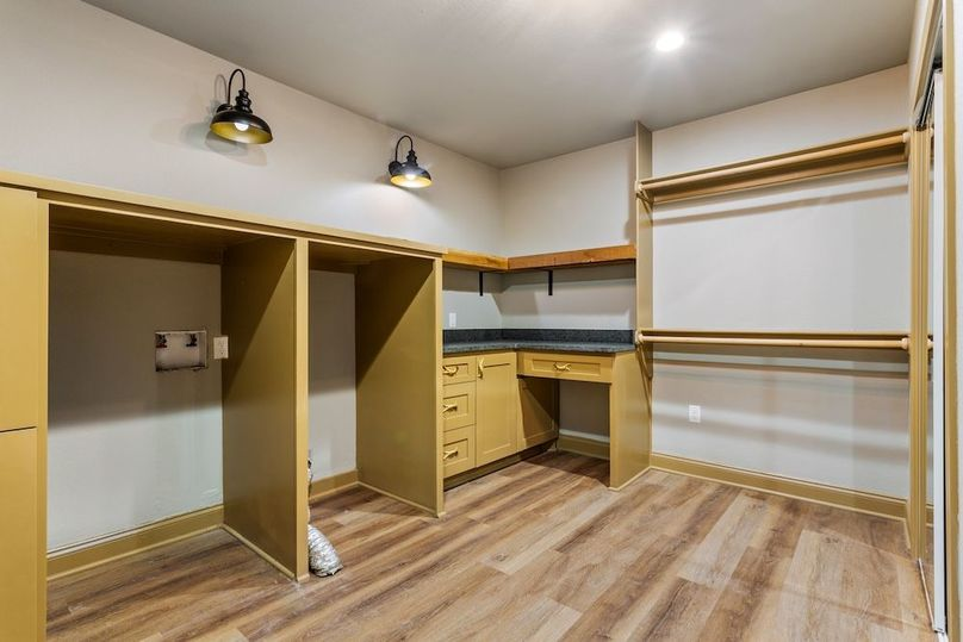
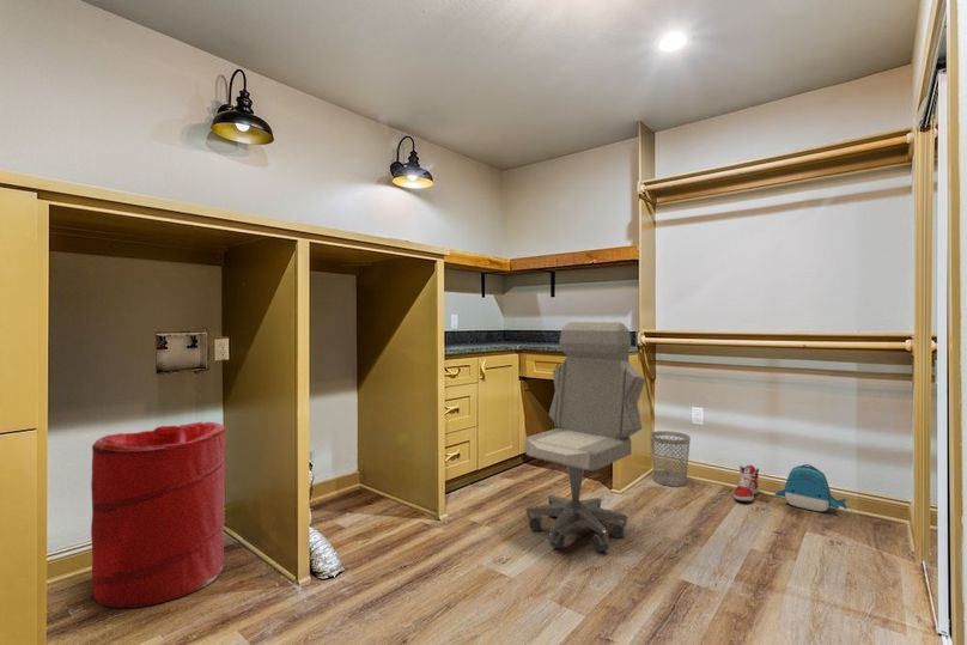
+ laundry hamper [90,421,227,609]
+ wastebasket [649,430,692,487]
+ backpack [774,463,849,513]
+ office chair [524,321,646,553]
+ sneaker [732,464,760,503]
